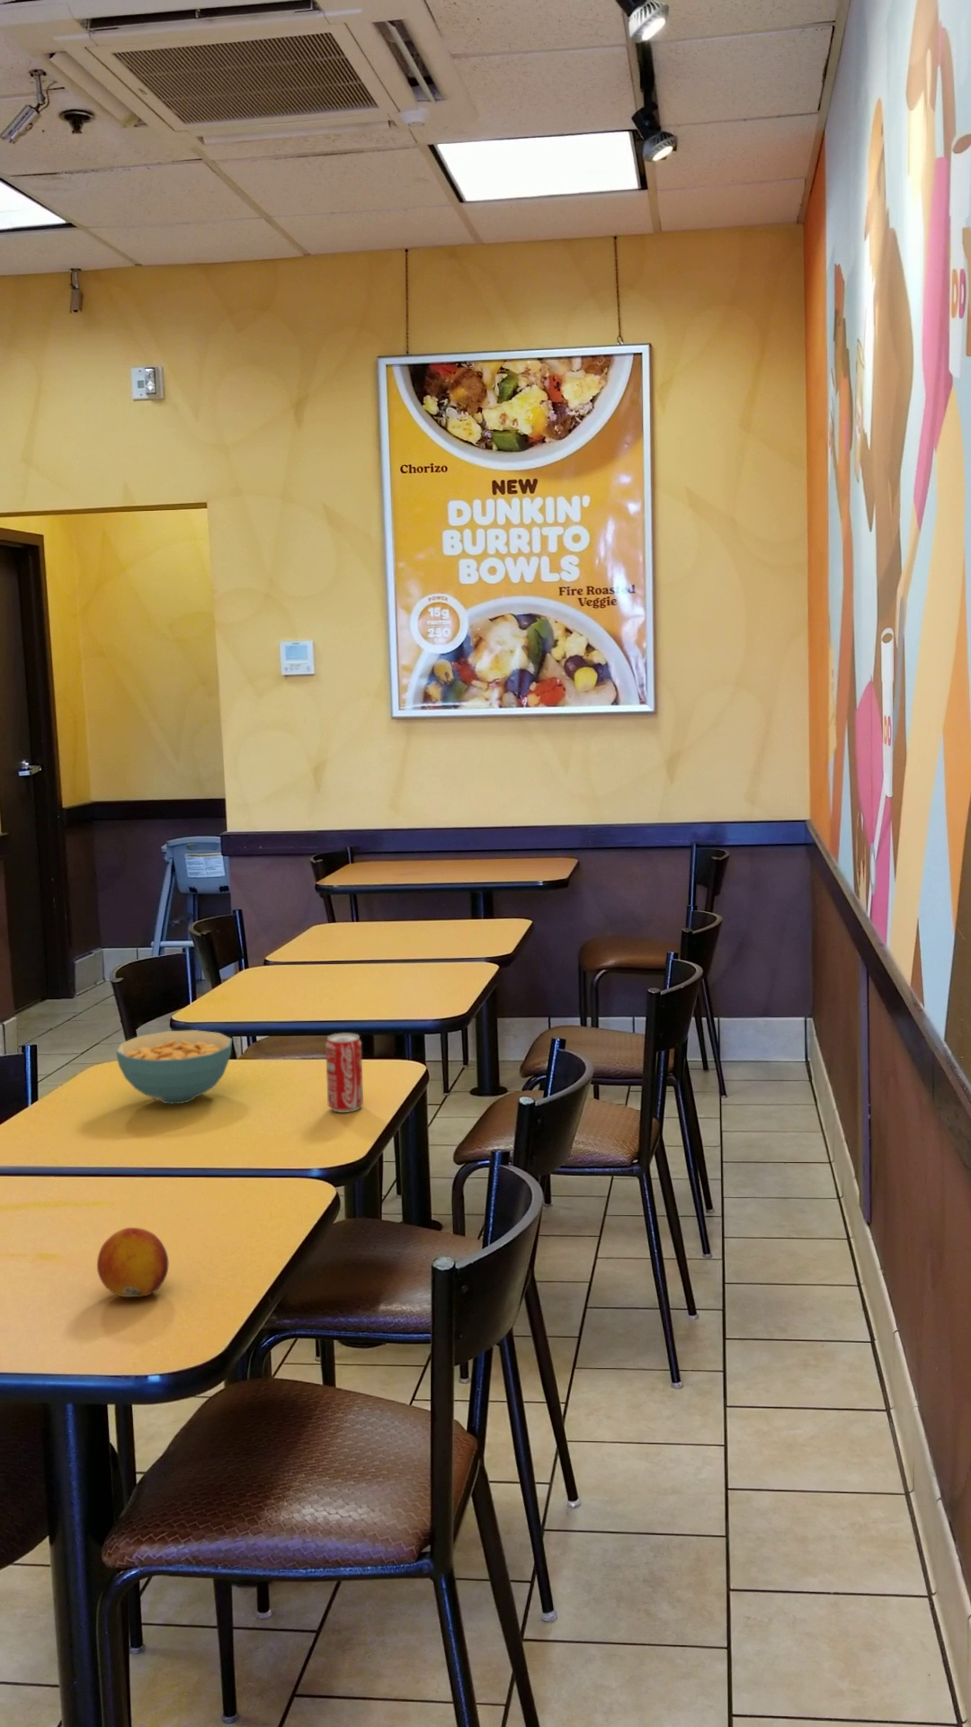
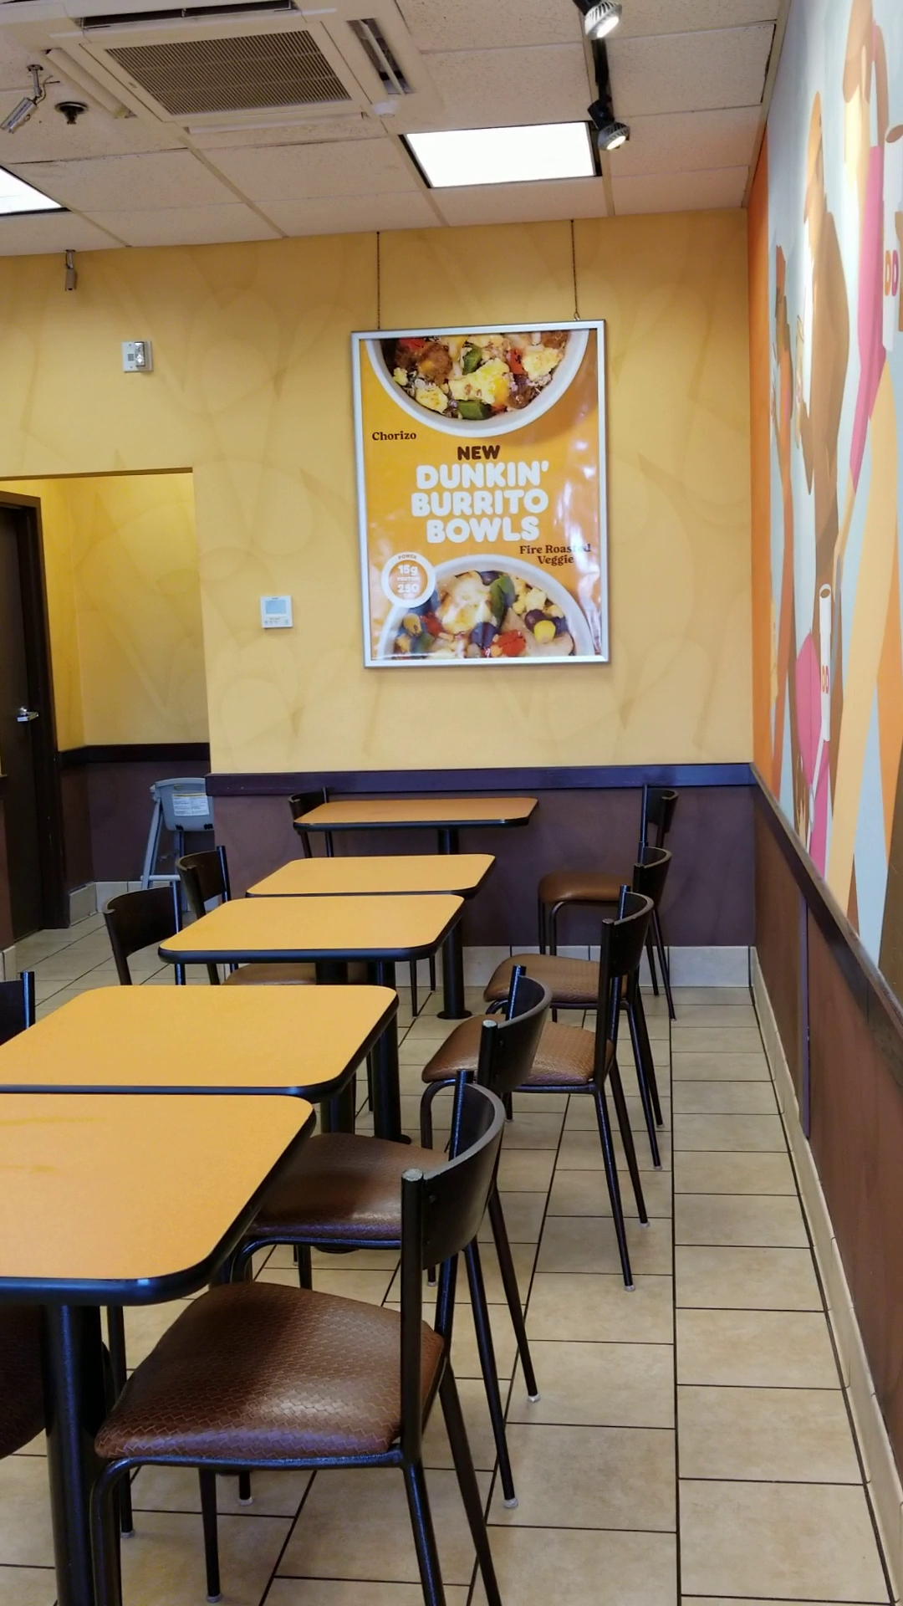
- cereal bowl [115,1030,232,1105]
- fruit [96,1226,170,1298]
- beverage can [325,1033,364,1114]
